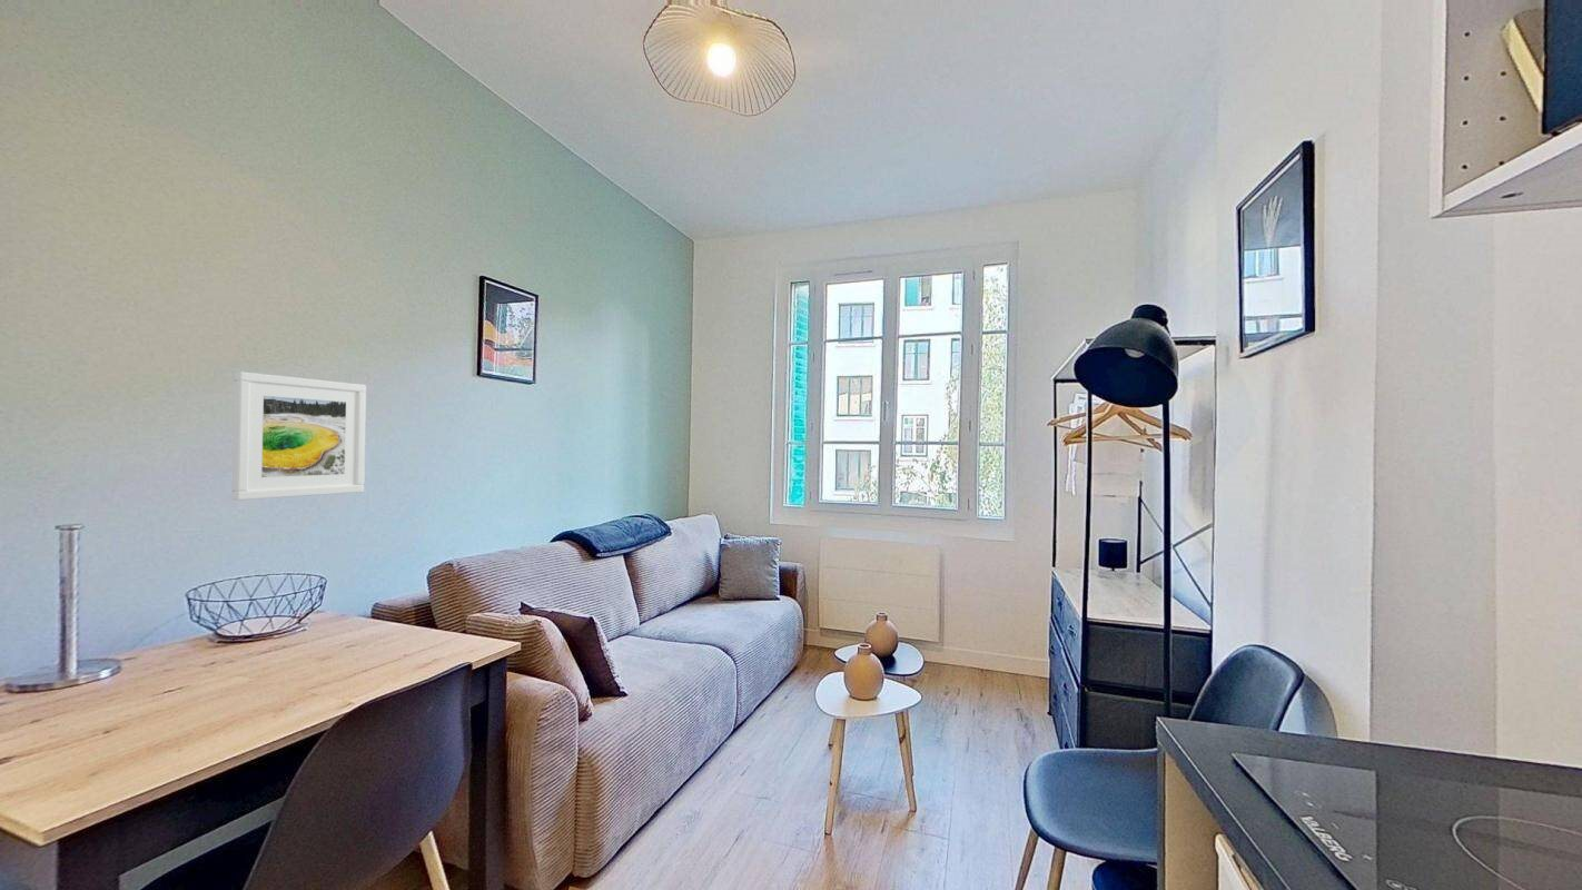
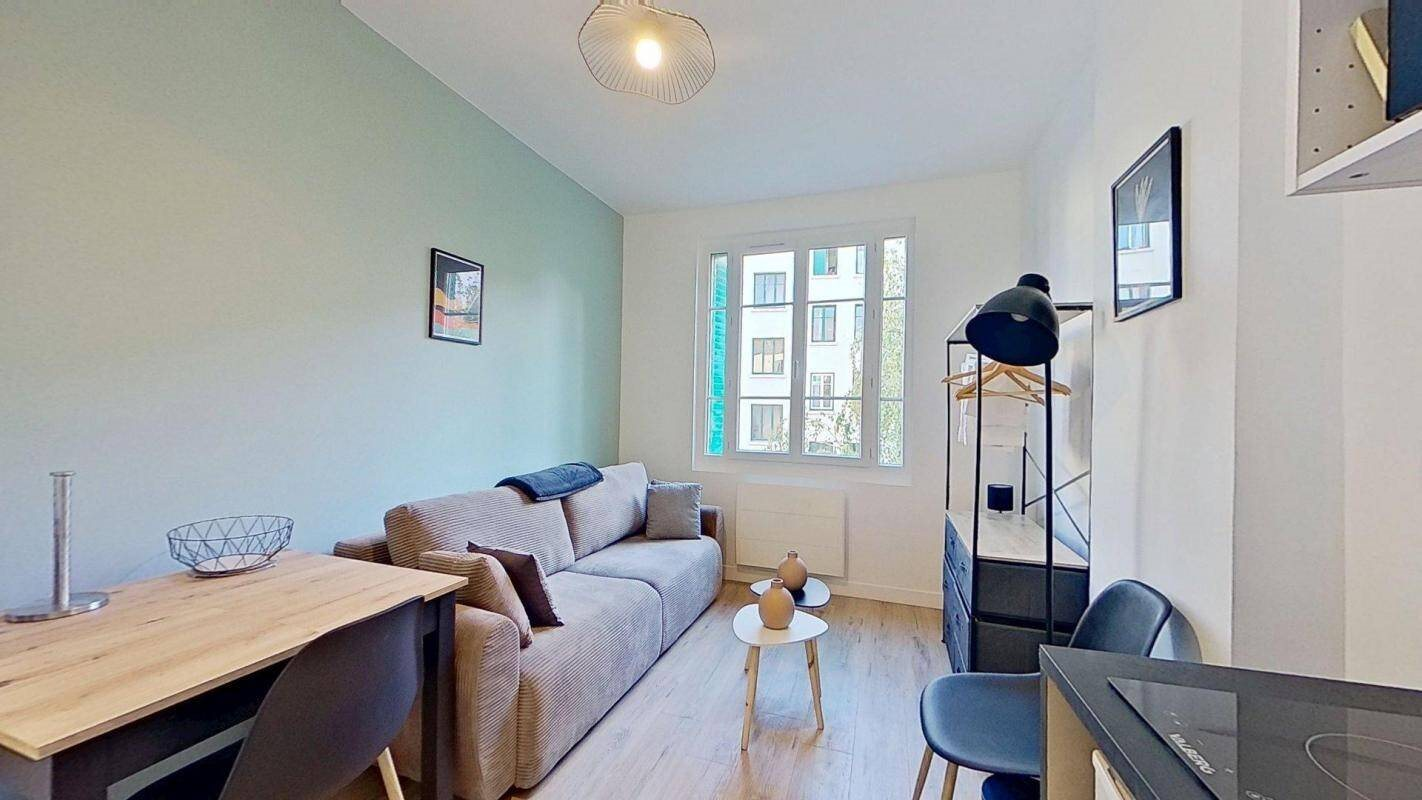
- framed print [231,370,367,502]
